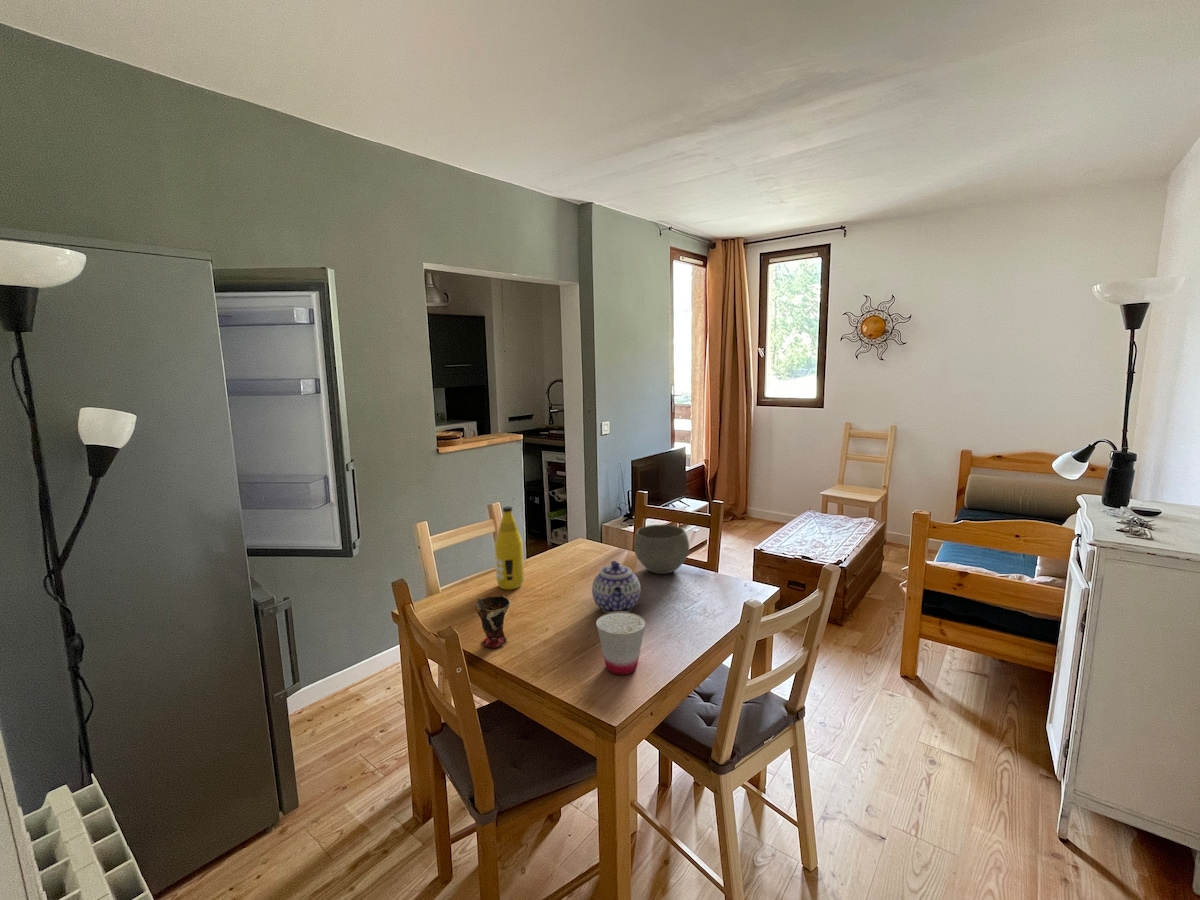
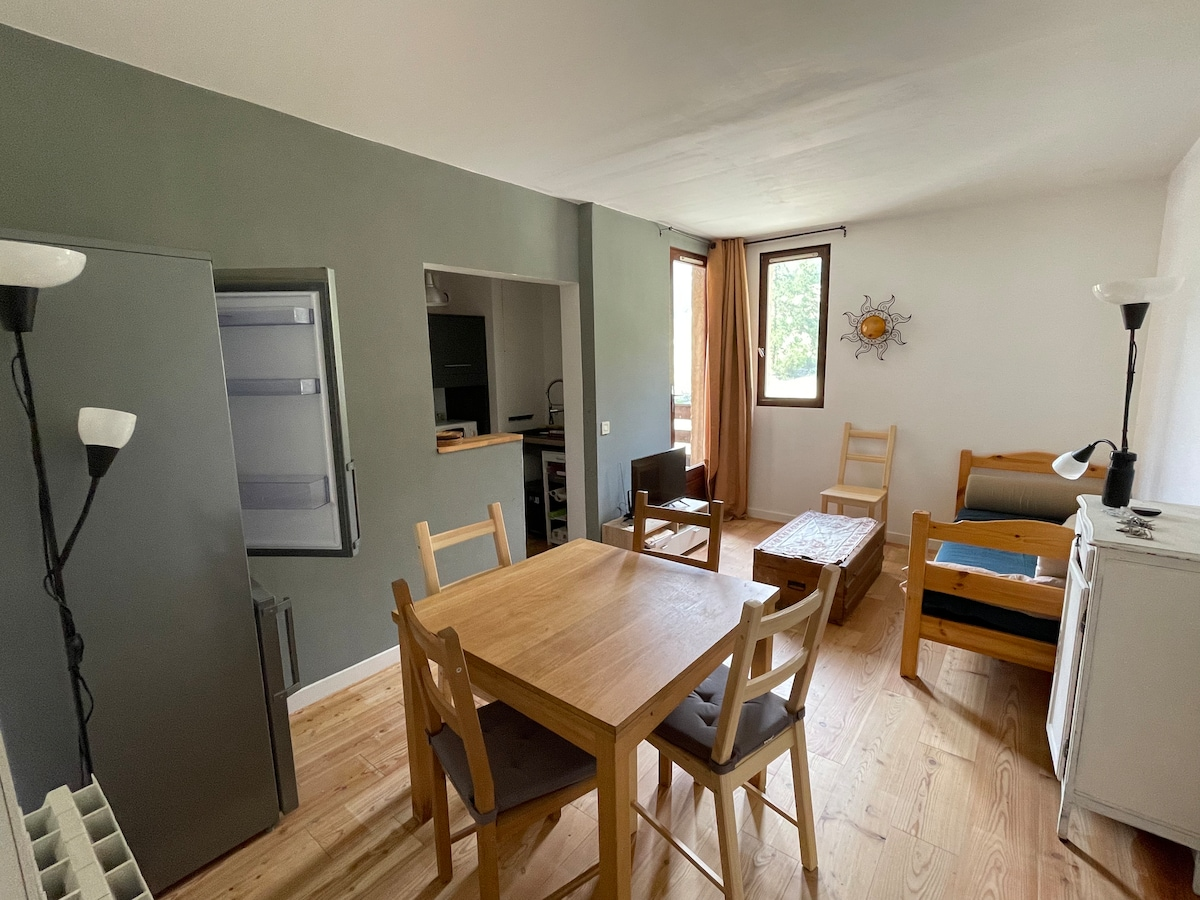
- cup [475,594,512,649]
- bowl [633,524,690,575]
- cup [595,612,647,676]
- bottle [494,506,525,591]
- teapot [591,560,642,614]
